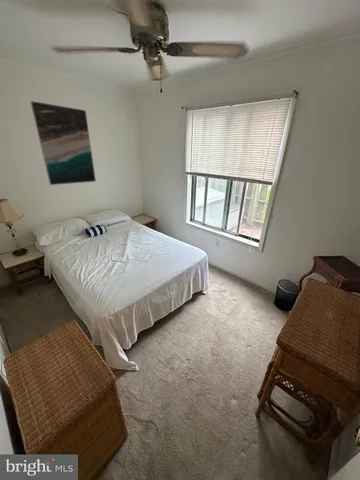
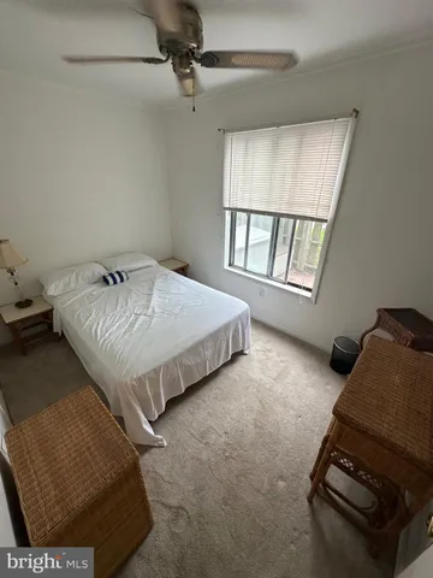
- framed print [29,100,97,186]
